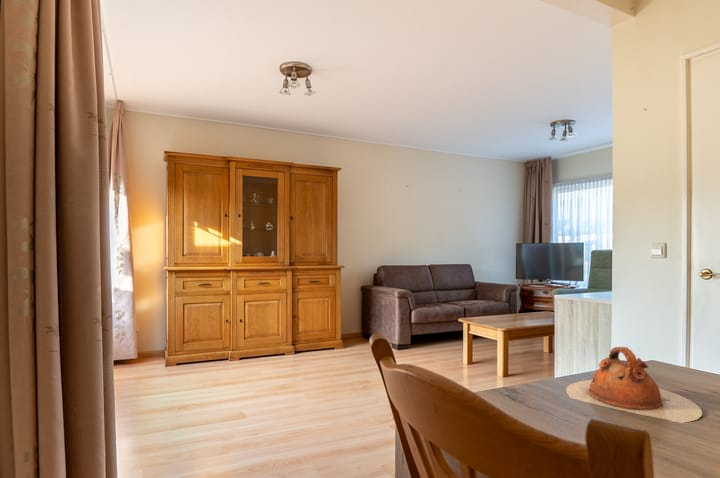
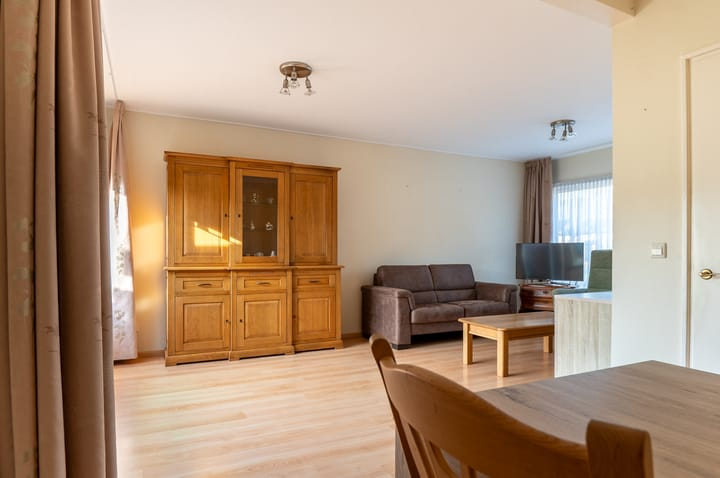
- teapot [565,346,703,424]
